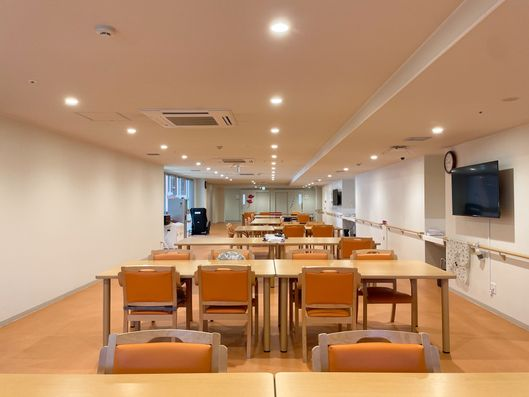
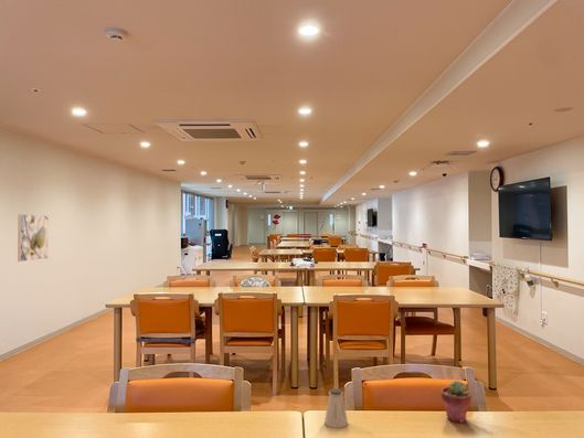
+ potted succulent [440,380,472,424]
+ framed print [17,213,50,263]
+ saltshaker [323,387,349,429]
